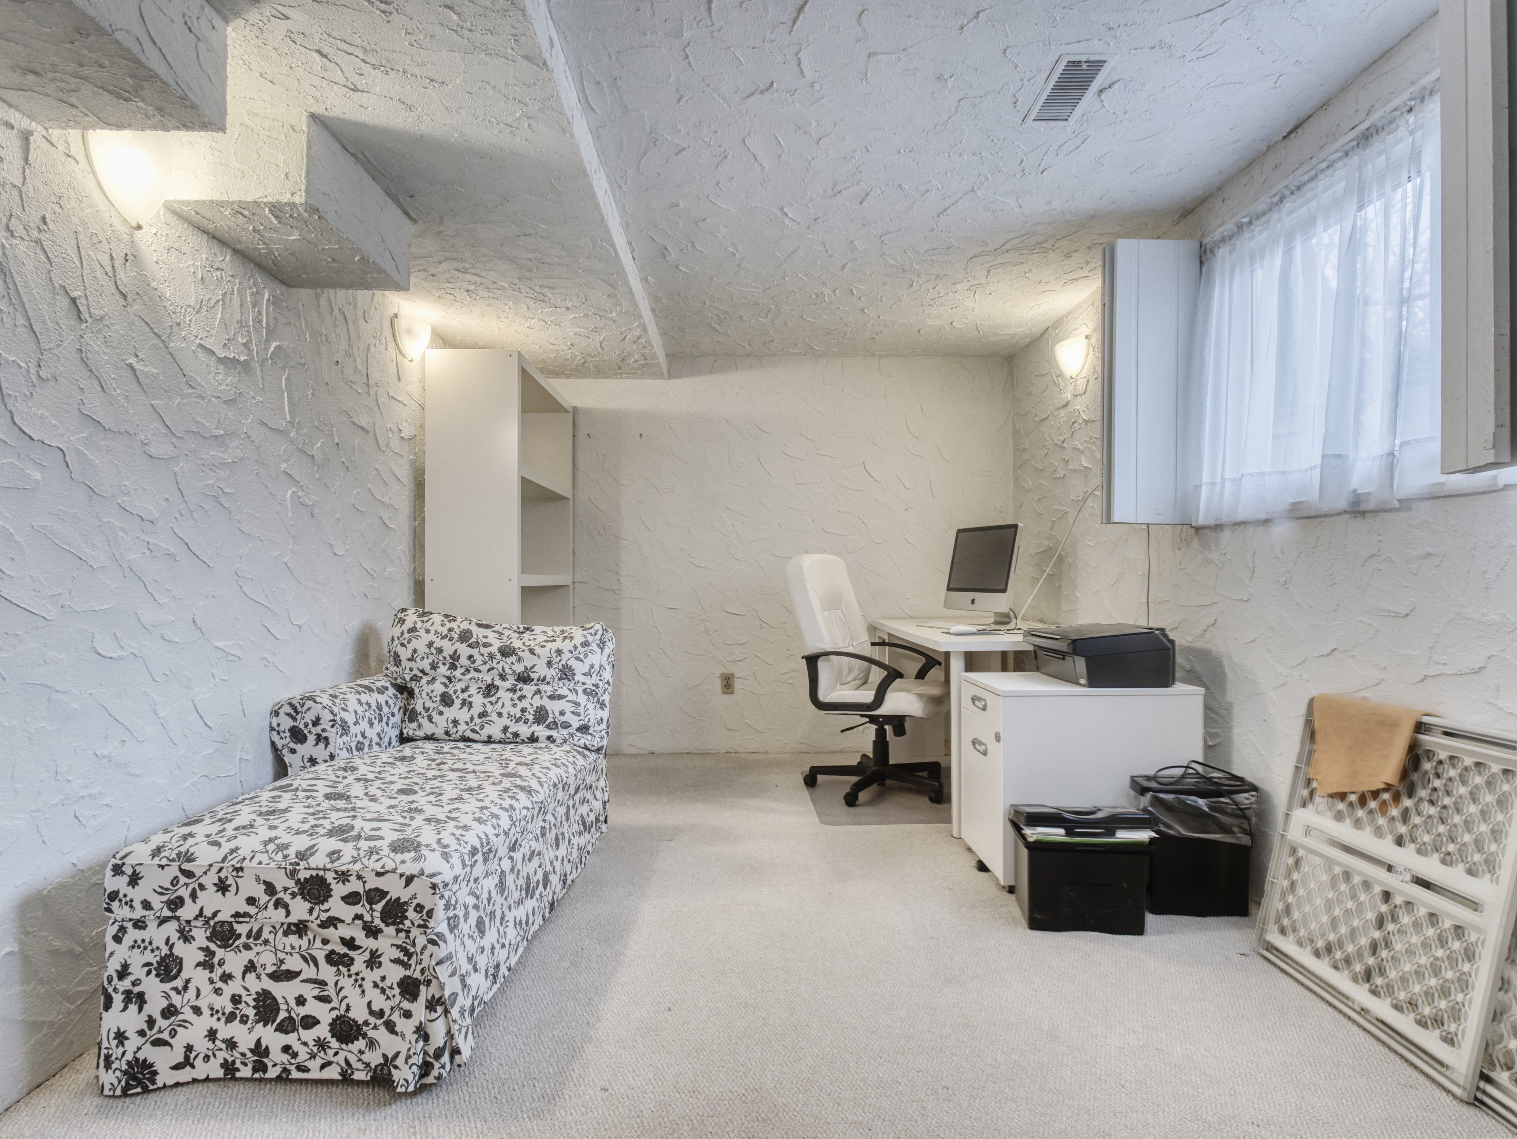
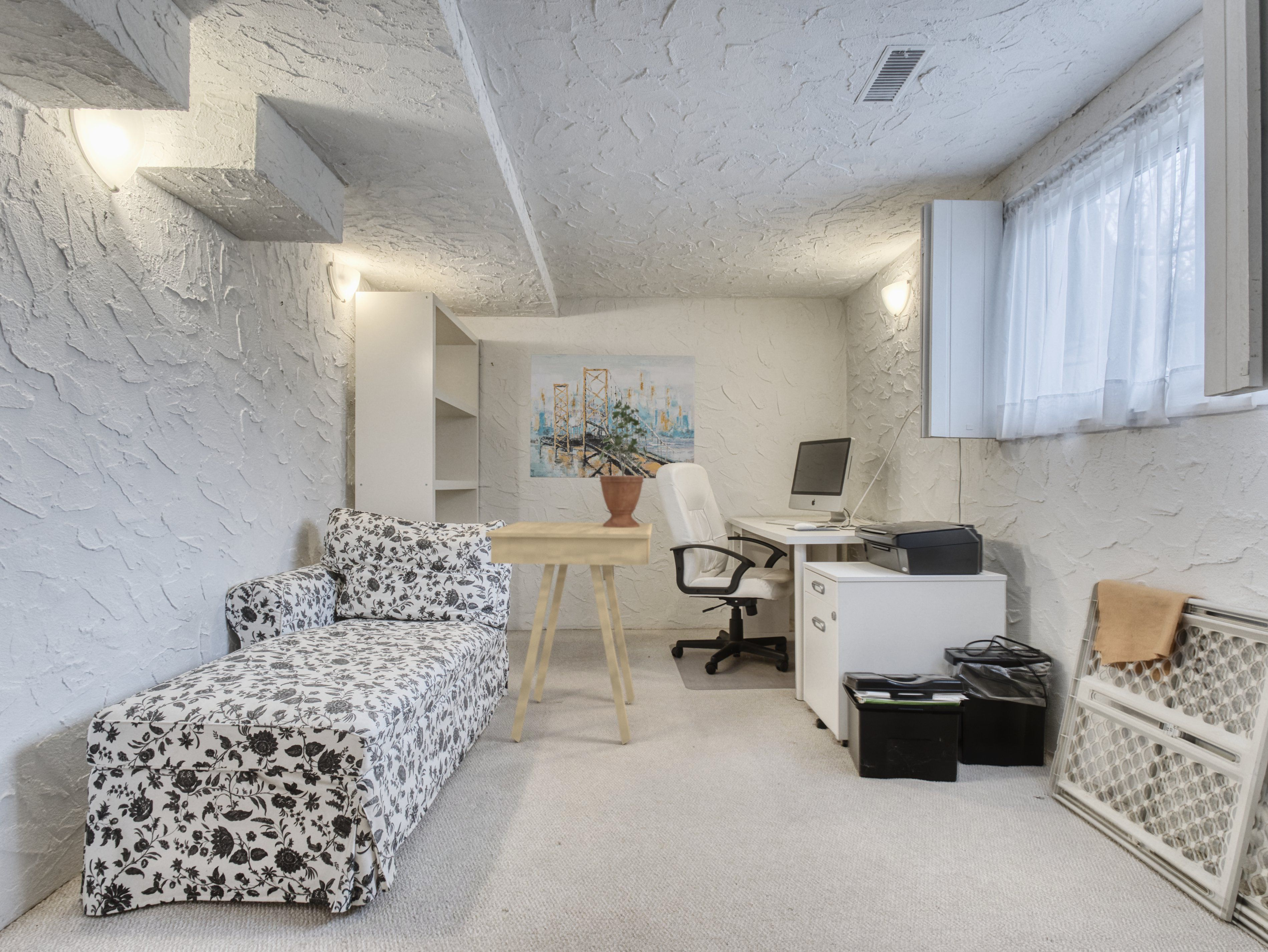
+ potted plant [599,397,654,528]
+ wall art [530,354,695,479]
+ side table [485,521,653,745]
